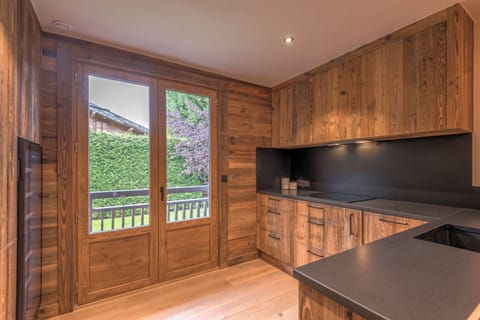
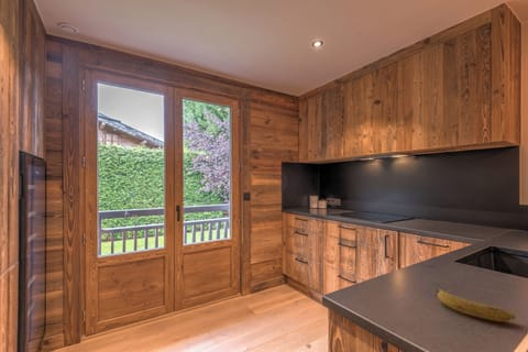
+ fruit [432,288,516,323]
